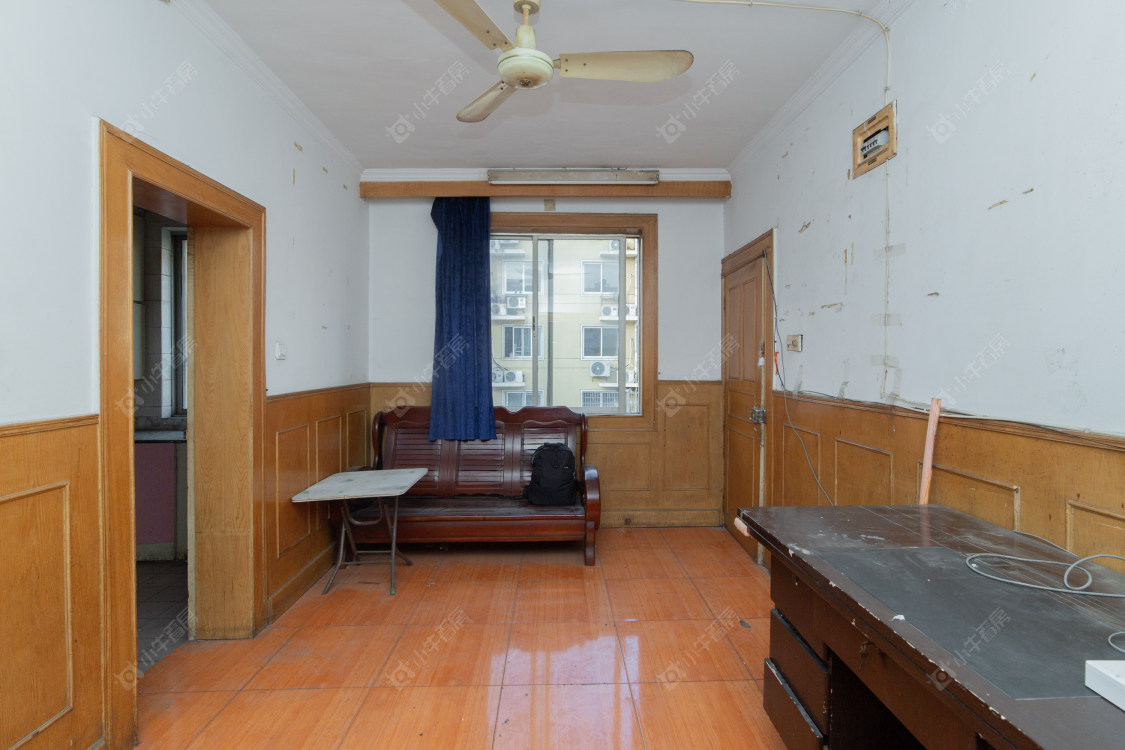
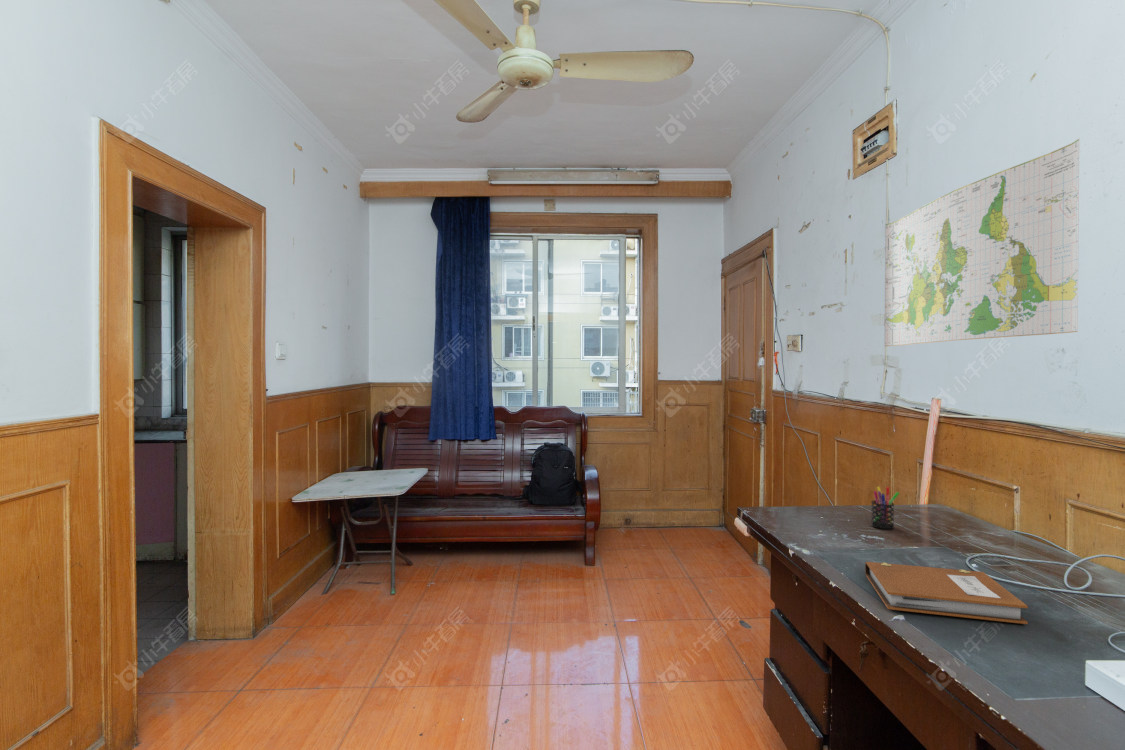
+ pen holder [870,486,900,530]
+ map [884,137,1081,347]
+ notebook [864,561,1029,625]
